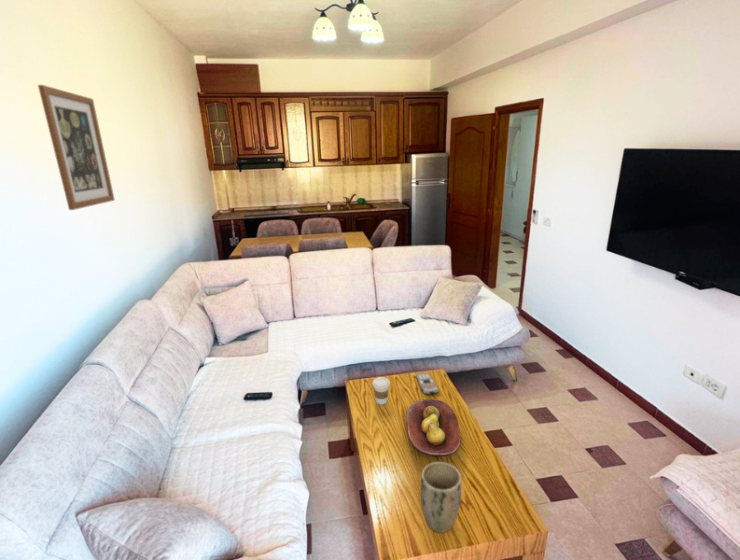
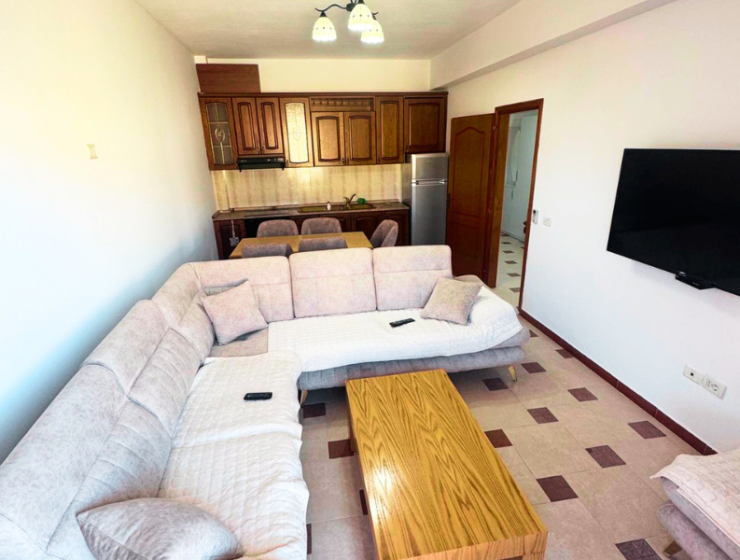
- wall art [37,84,116,211]
- coffee cup [371,376,391,406]
- plant pot [420,461,462,534]
- fruit bowl [405,398,462,458]
- remote control [415,371,440,395]
